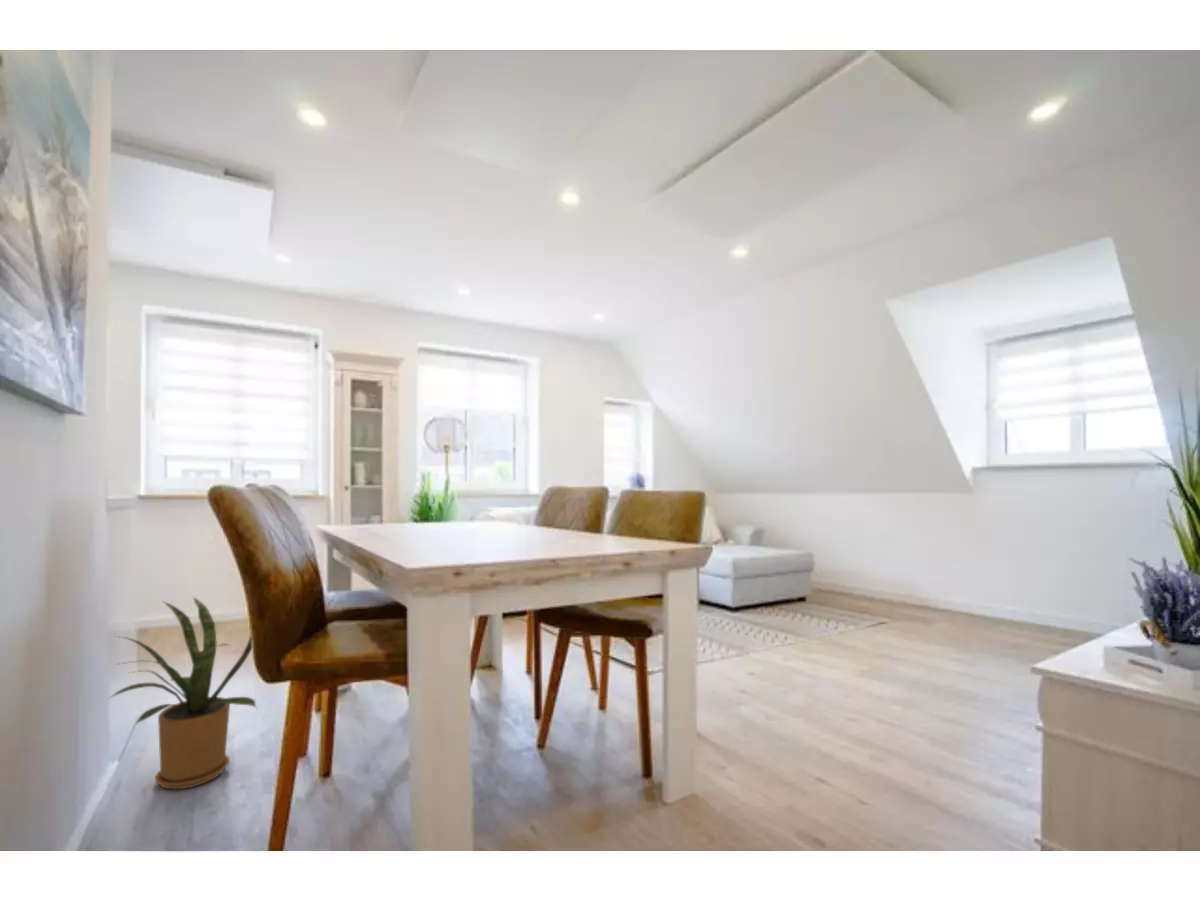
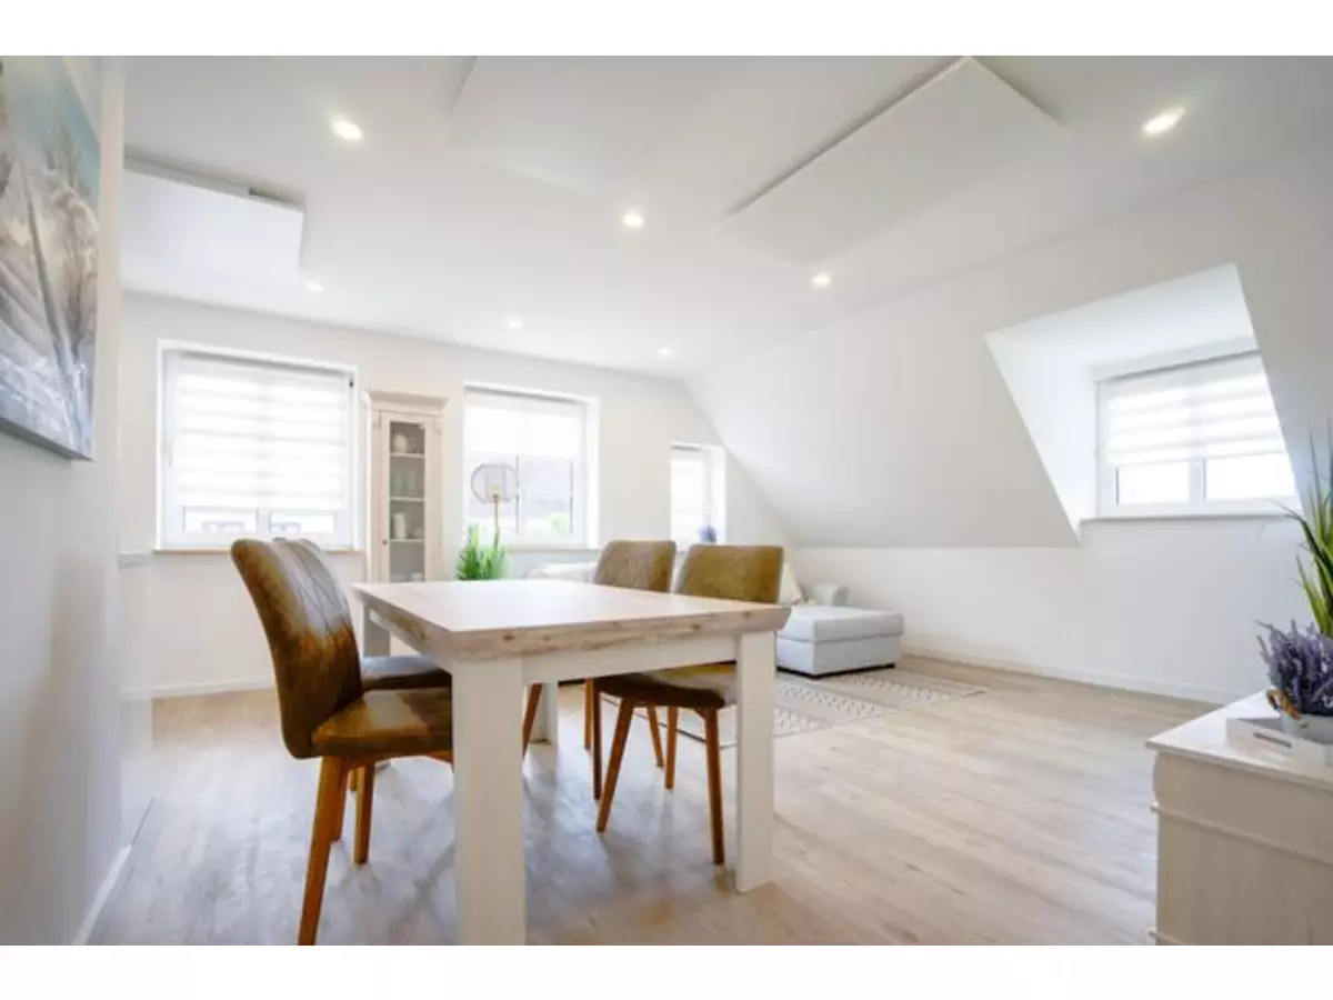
- house plant [109,596,257,791]
